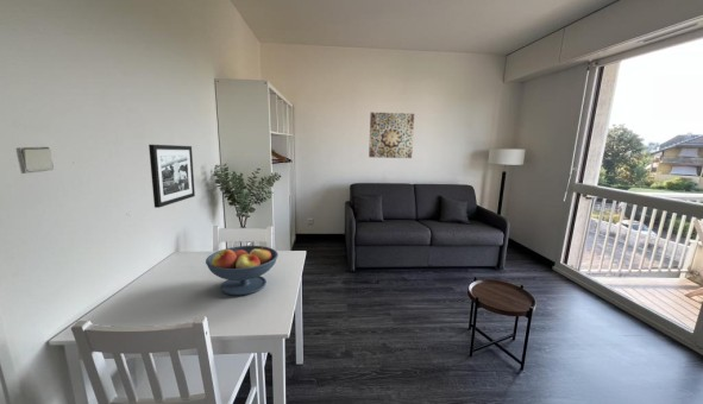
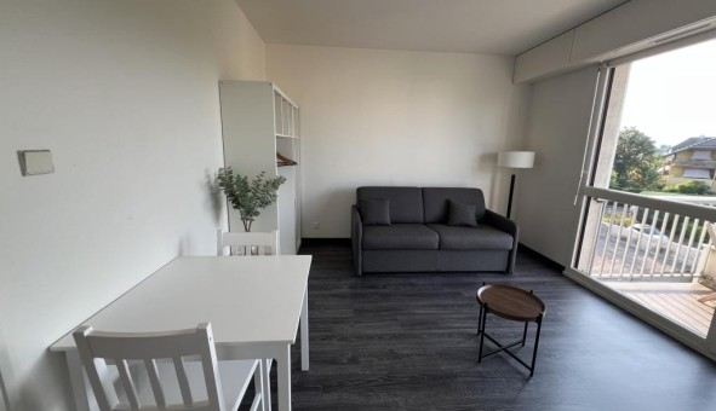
- wall art [368,112,415,159]
- picture frame [147,144,196,209]
- fruit bowl [205,245,280,296]
